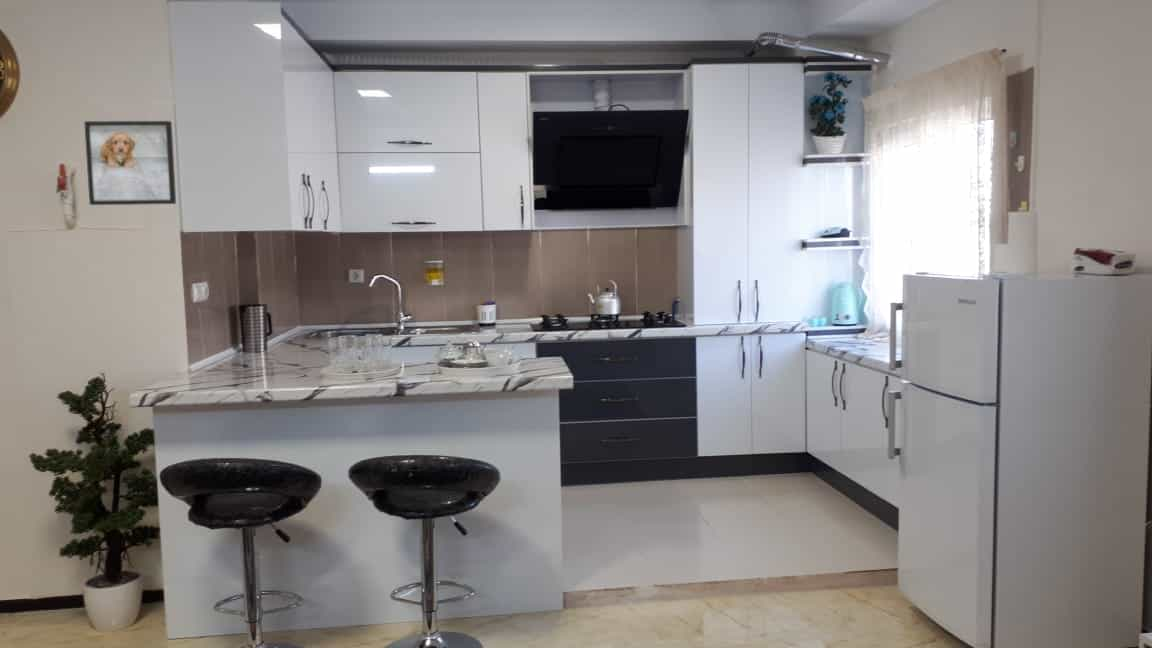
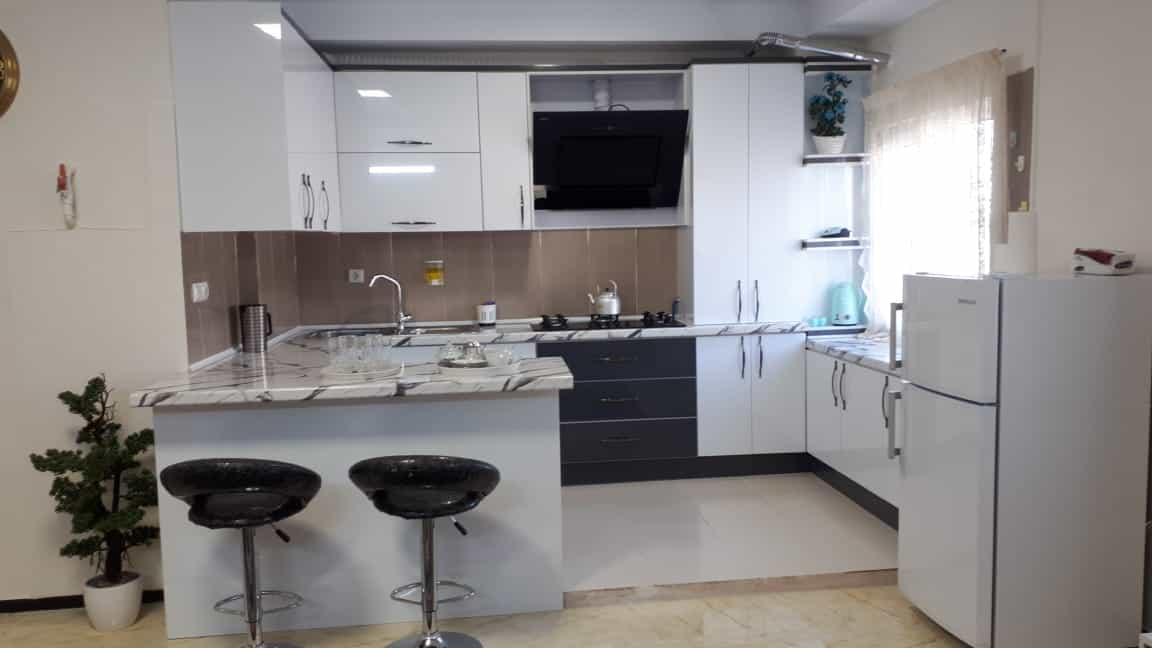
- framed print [83,120,177,206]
